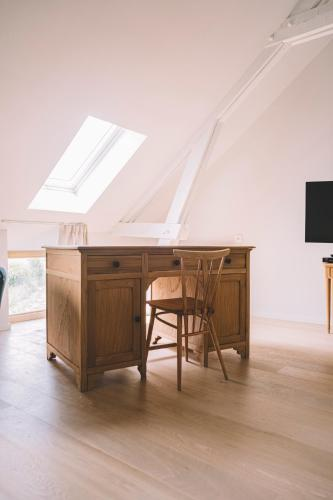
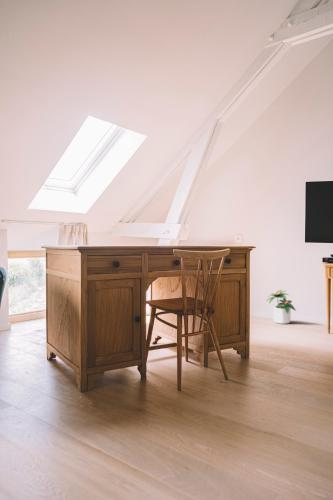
+ potted plant [267,289,297,325]
